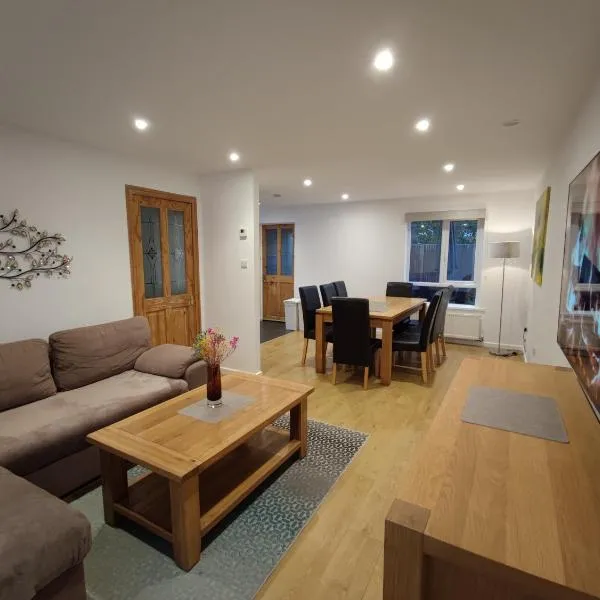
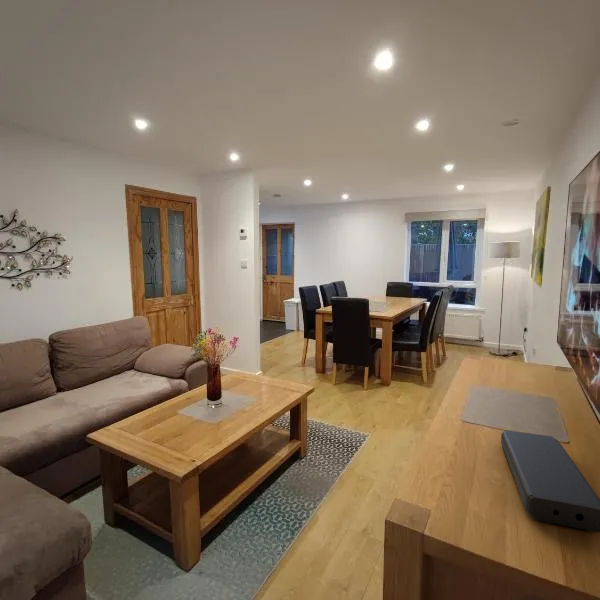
+ power bank [500,429,600,533]
